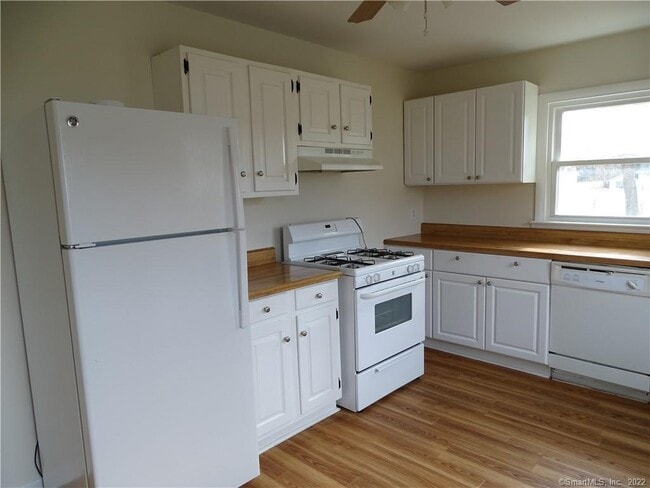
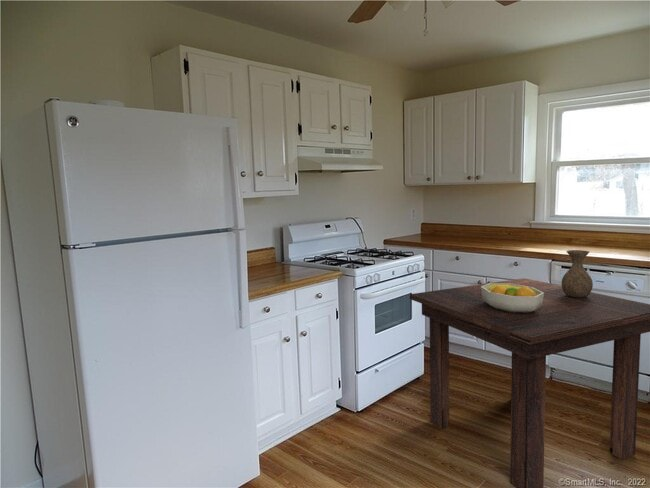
+ vase [561,249,594,298]
+ dining table [409,277,650,488]
+ fruit bowl [481,282,544,313]
